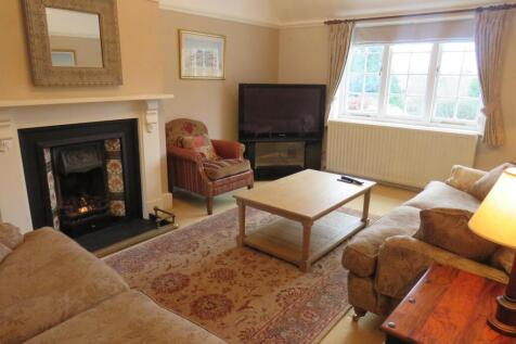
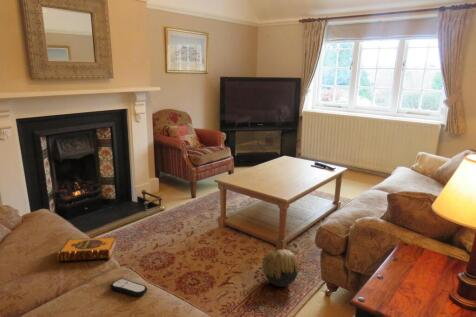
+ remote control [110,277,148,297]
+ hardback book [56,236,117,263]
+ decorative ball [261,248,300,287]
